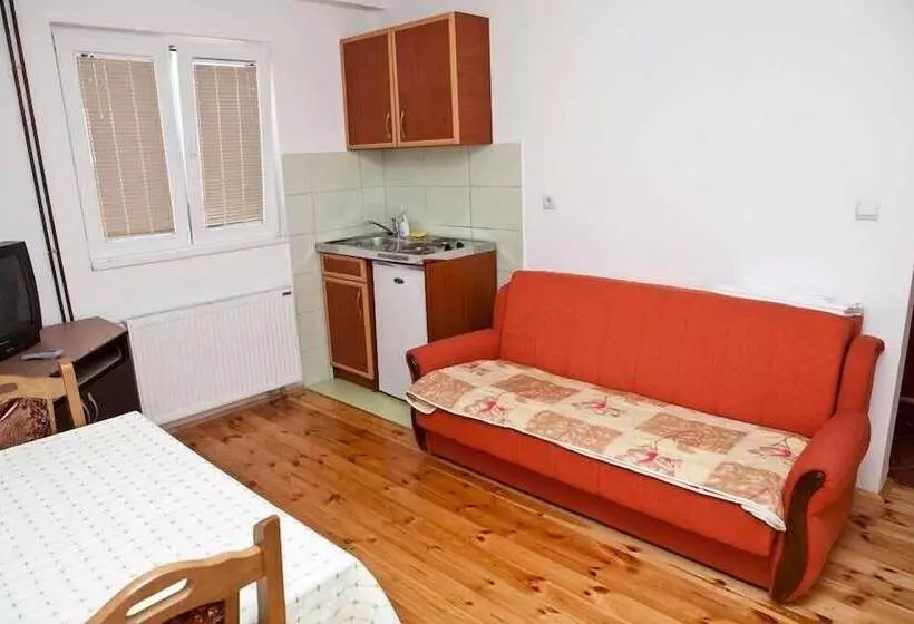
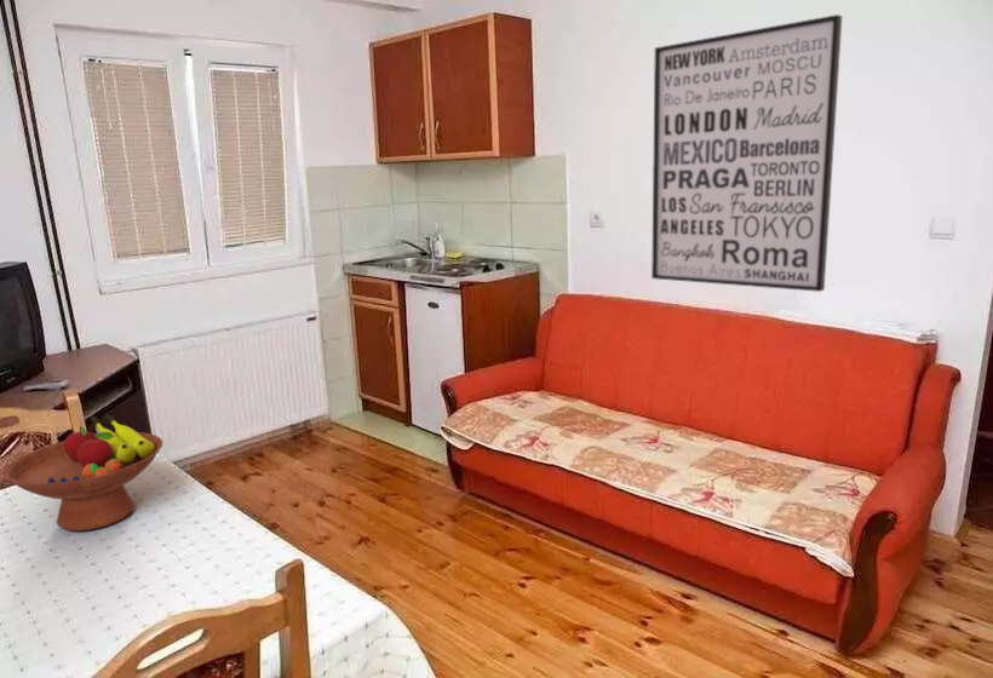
+ wall art [650,13,843,293]
+ fruit bowl [2,413,163,533]
